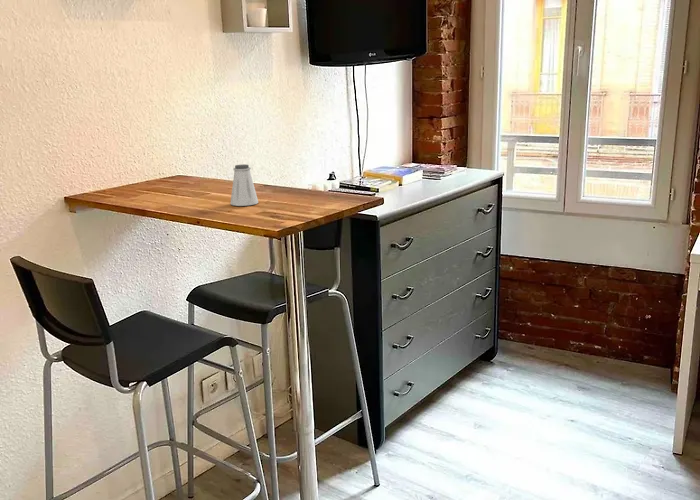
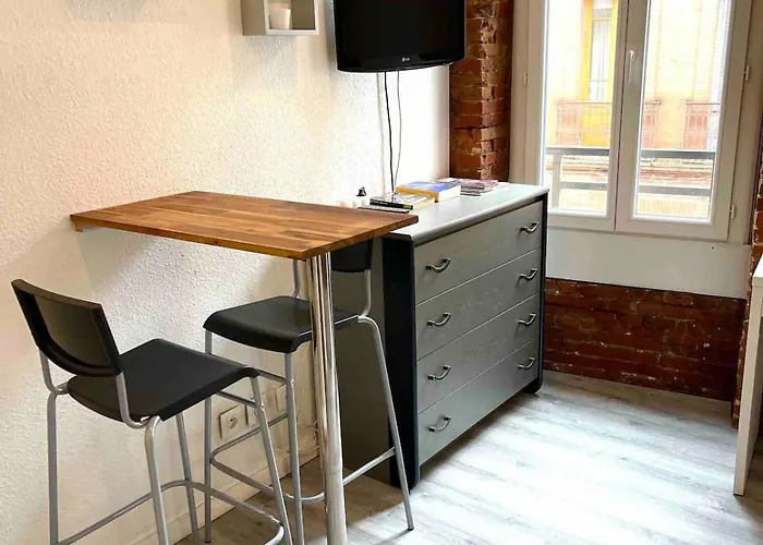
- saltshaker [229,163,259,207]
